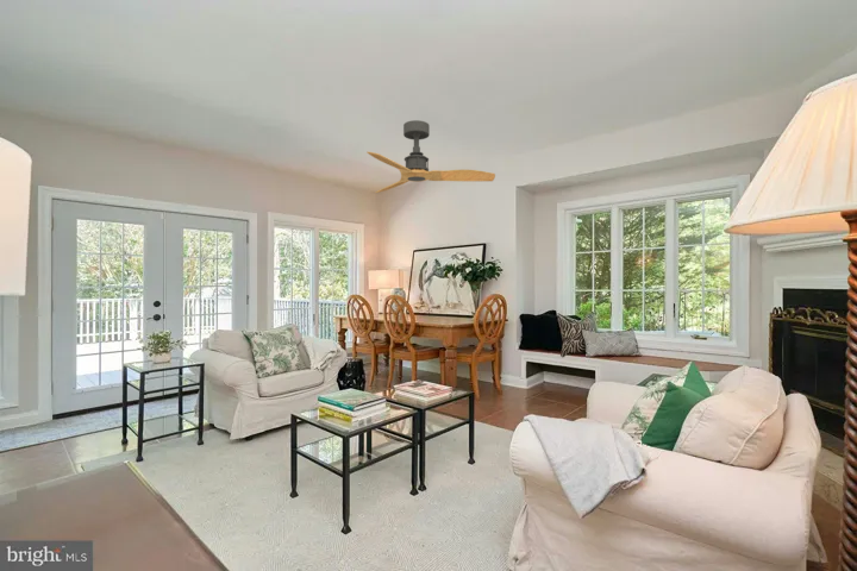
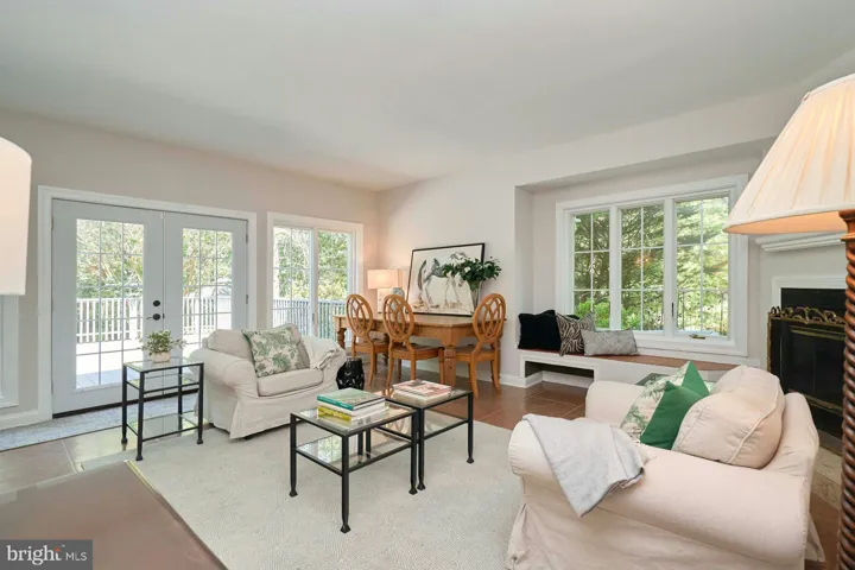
- ceiling fan [365,119,496,194]
